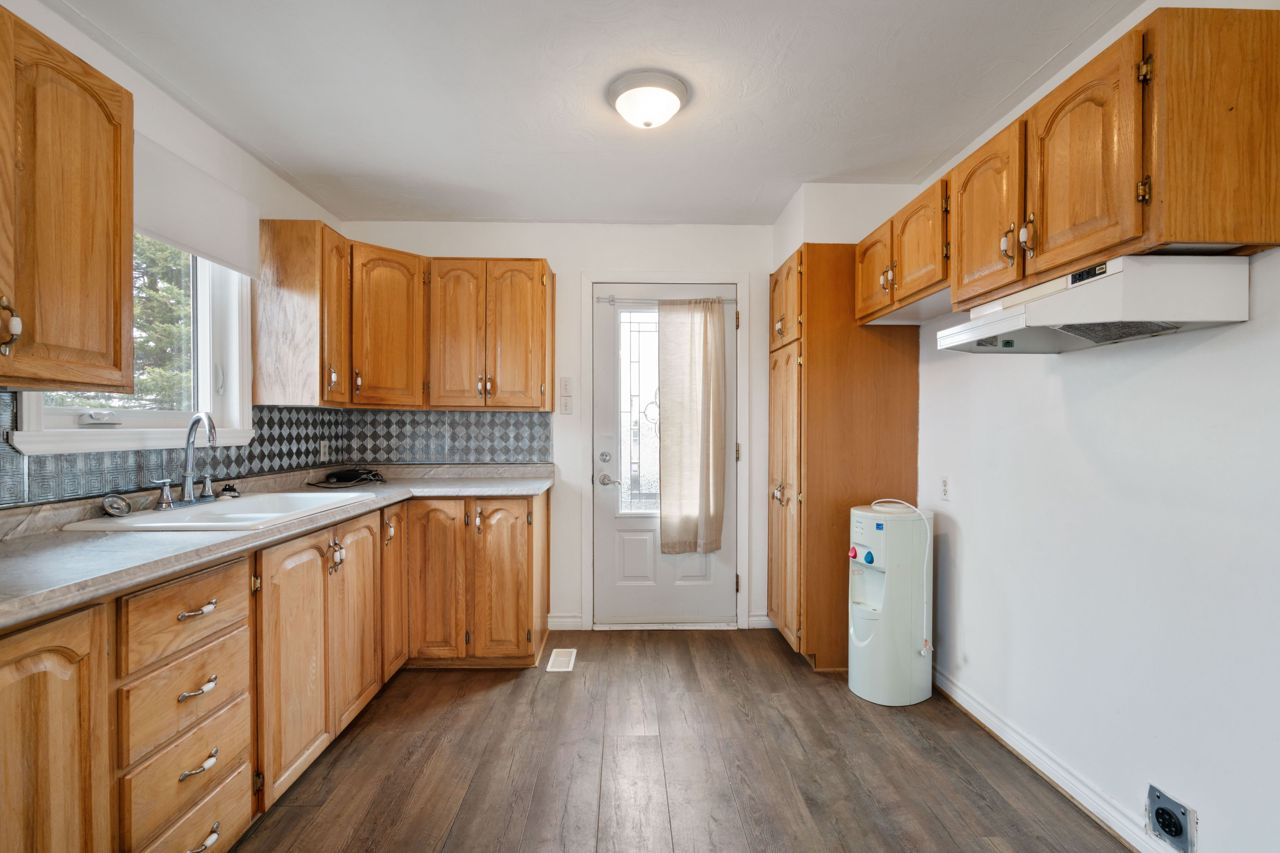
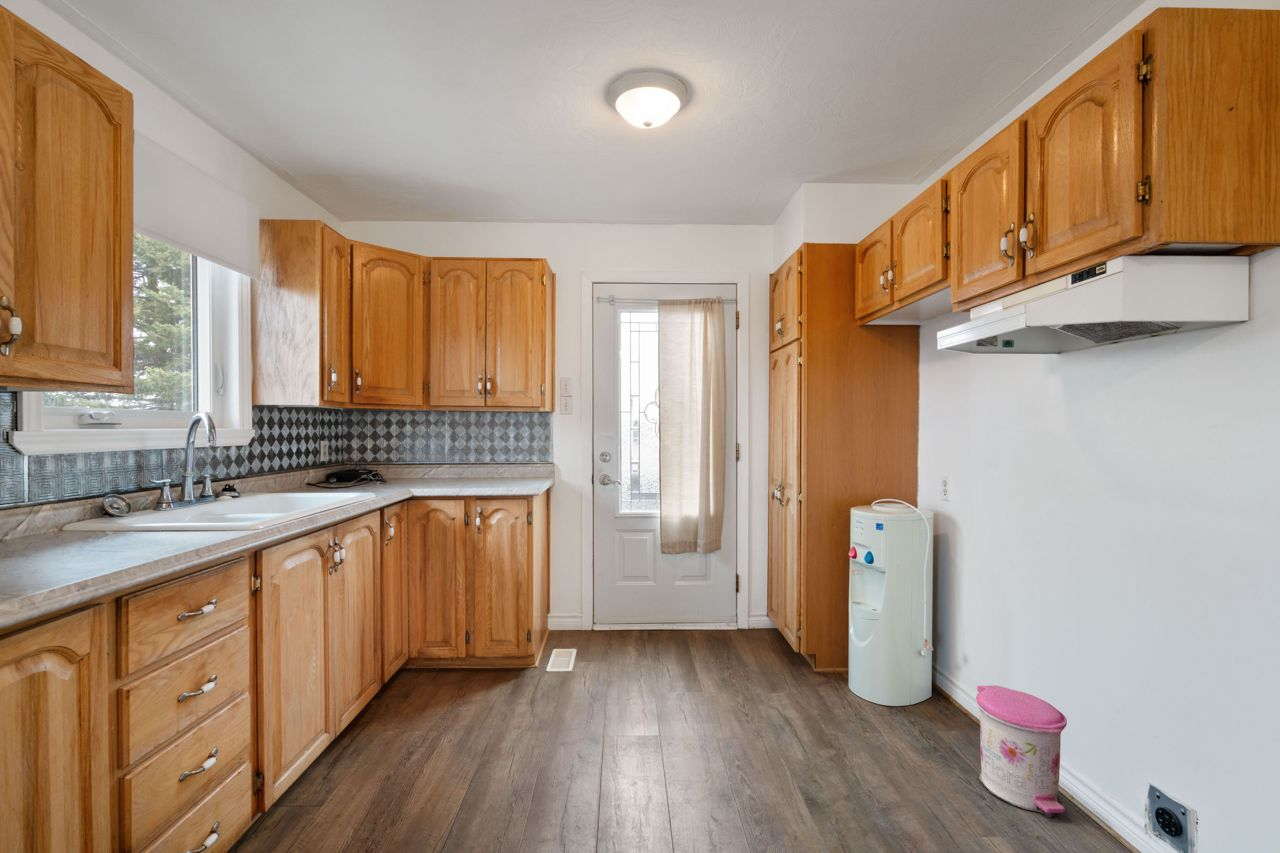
+ trash can [975,684,1068,818]
